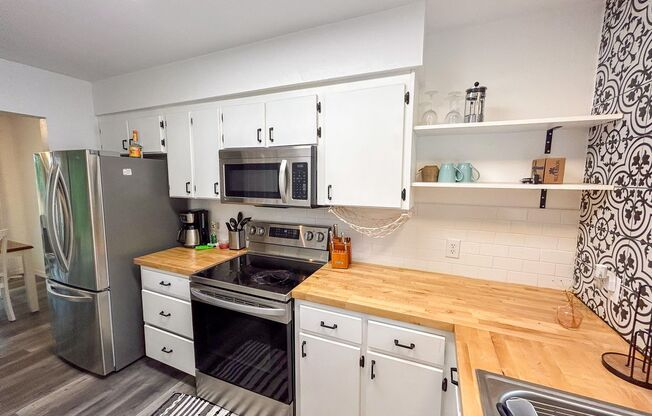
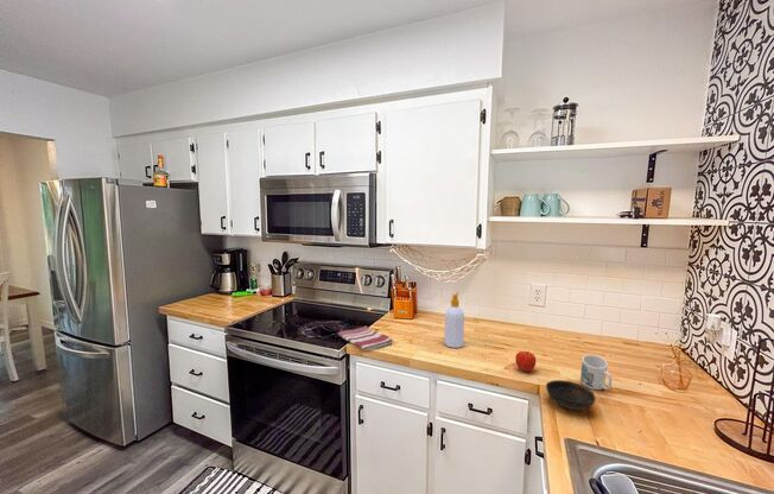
+ bowl [545,379,597,411]
+ fruit [514,350,538,373]
+ mug [579,354,613,391]
+ dish towel [337,324,393,352]
+ soap bottle [443,292,465,349]
